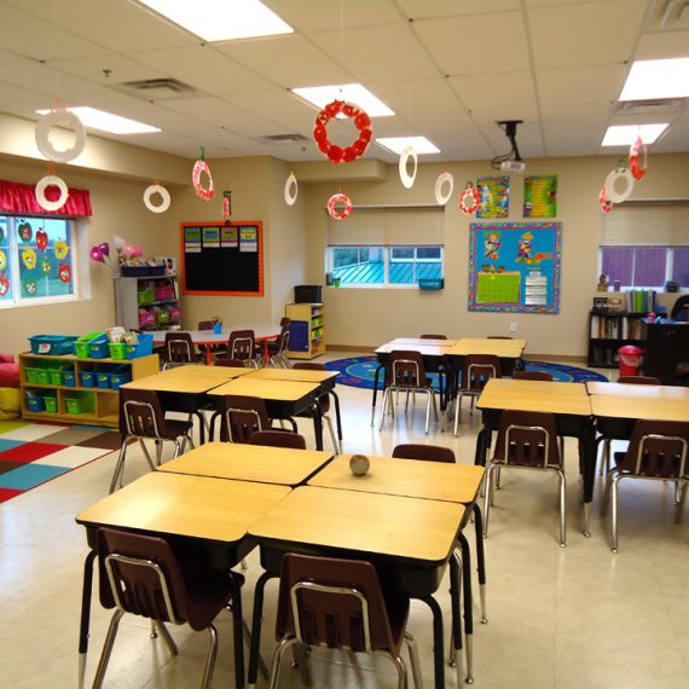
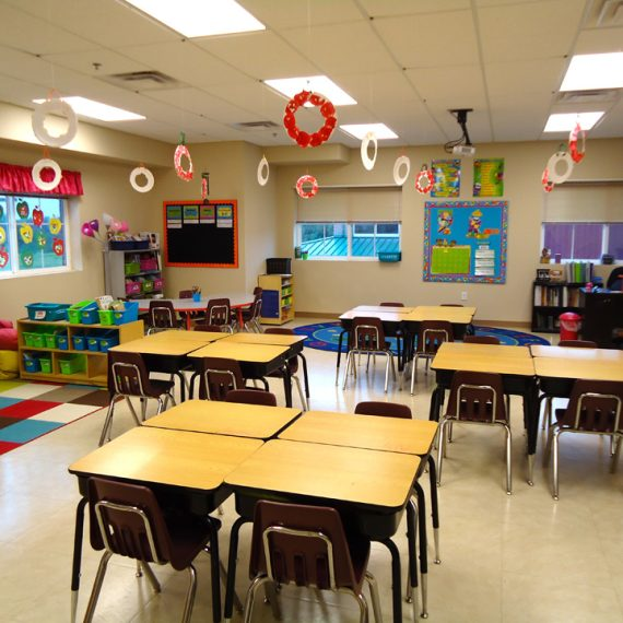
- apple [348,453,371,476]
